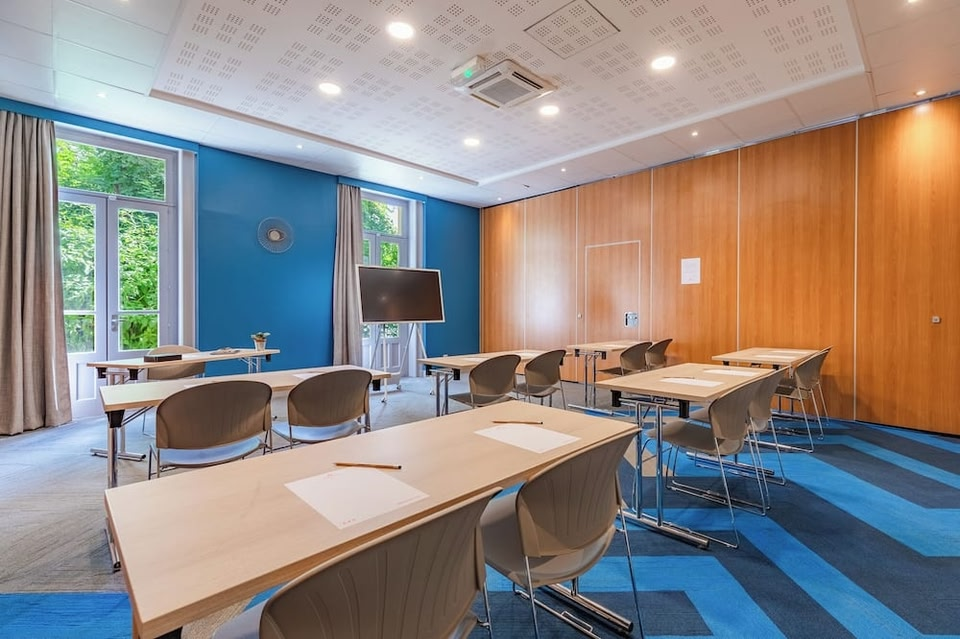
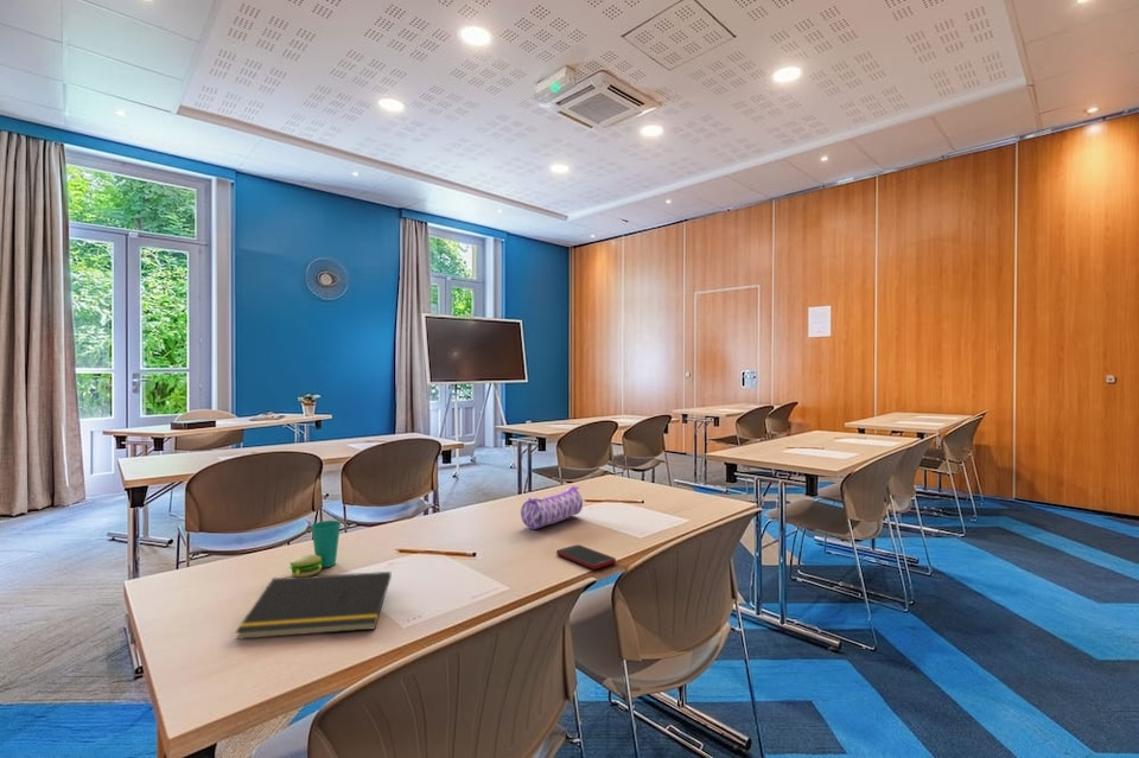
+ cup [288,520,342,578]
+ cell phone [555,543,617,571]
+ pencil case [520,485,584,530]
+ notepad [234,571,393,641]
